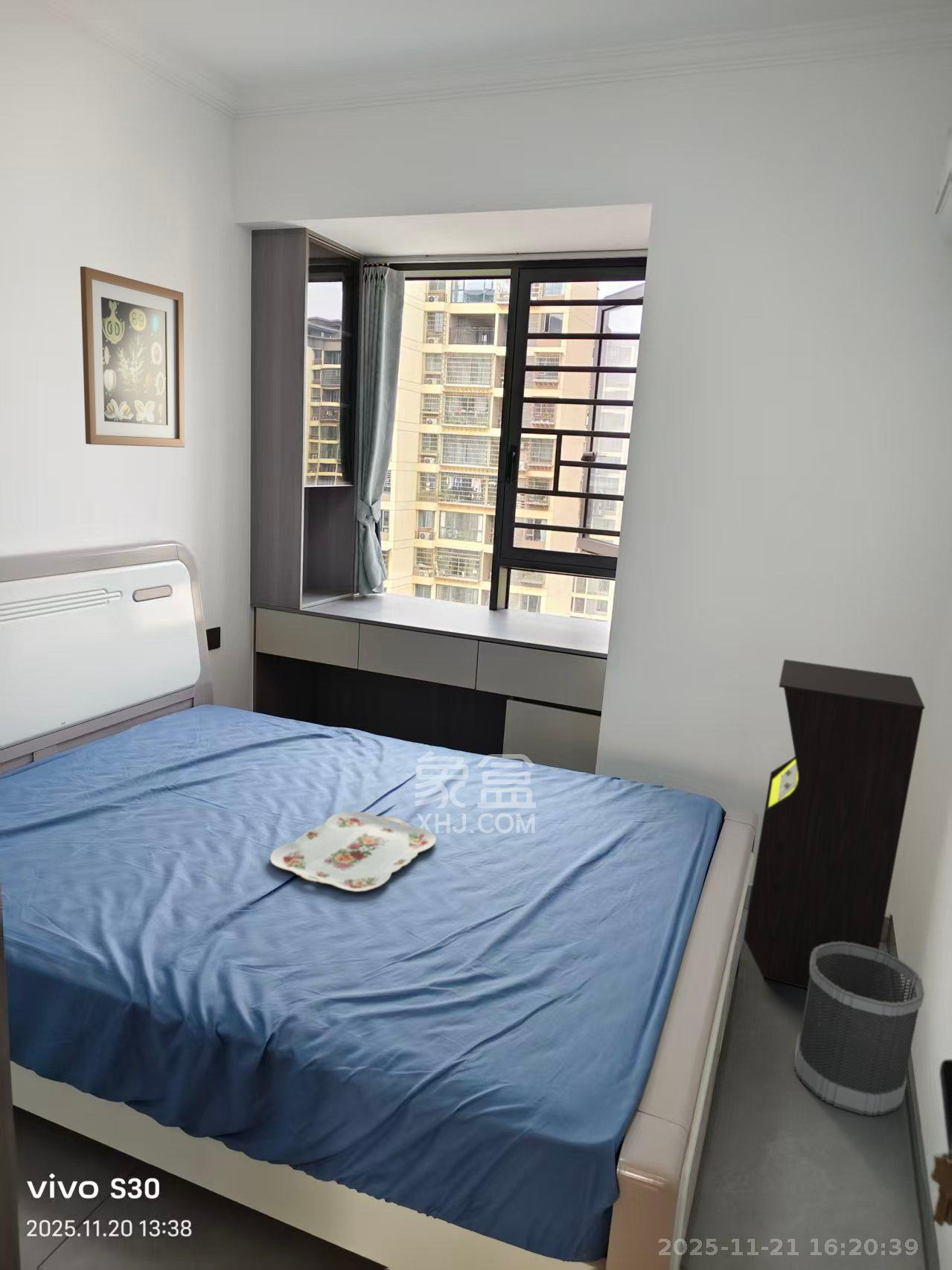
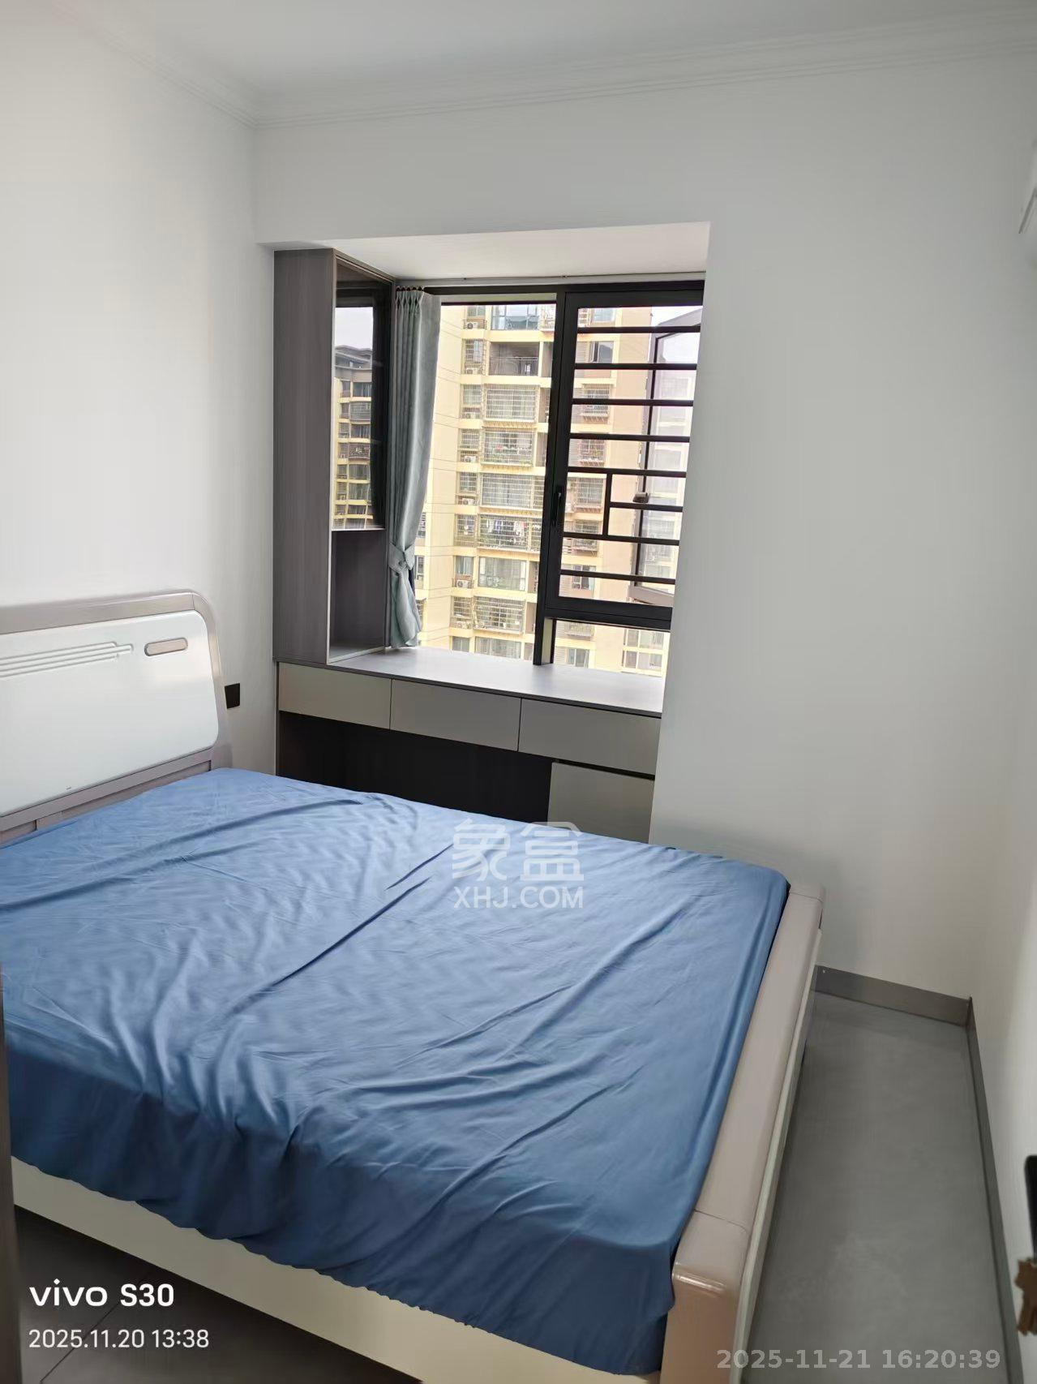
- serving tray [269,811,437,893]
- wastebasket [793,942,925,1117]
- storage cabinet [743,659,926,998]
- wall art [80,266,185,448]
